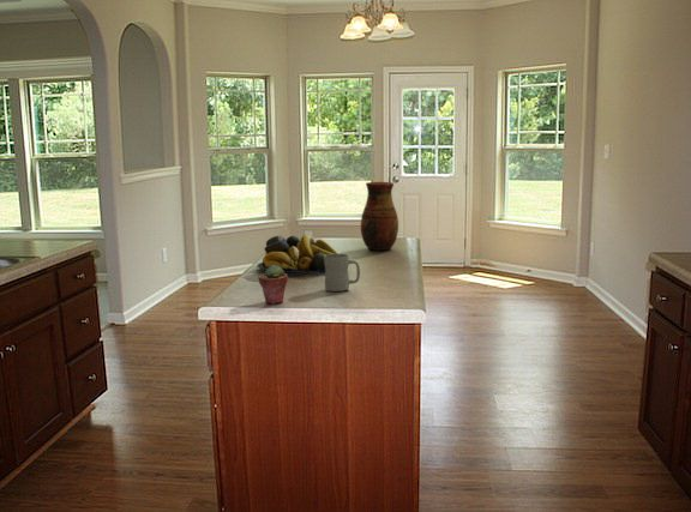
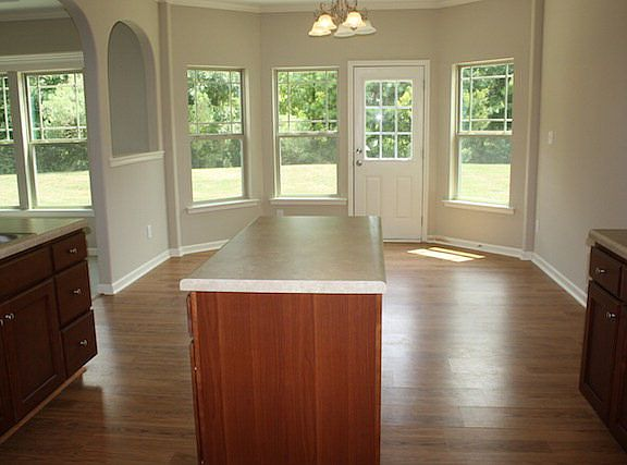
- fruit bowl [256,233,340,276]
- vase [360,181,399,252]
- mug [324,253,361,293]
- potted succulent [257,265,289,306]
